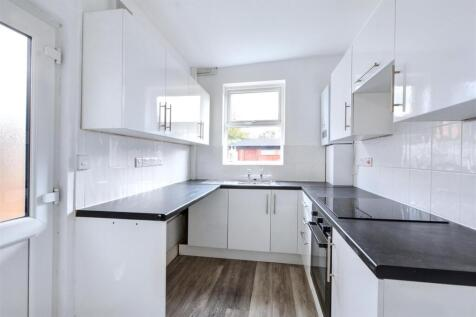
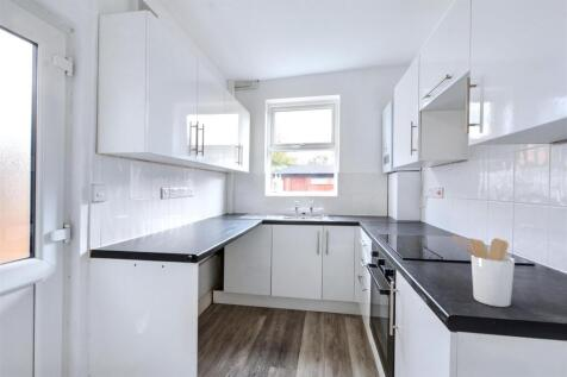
+ utensil holder [453,234,516,308]
